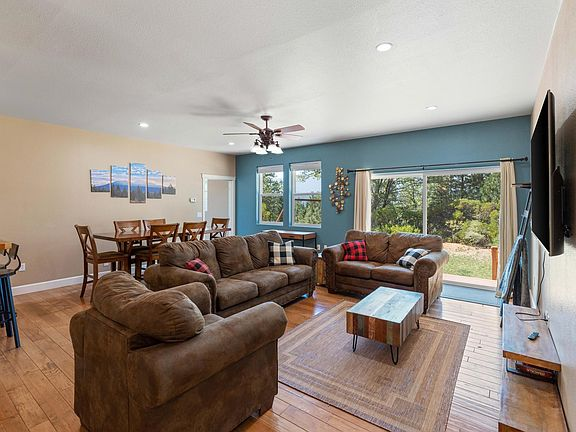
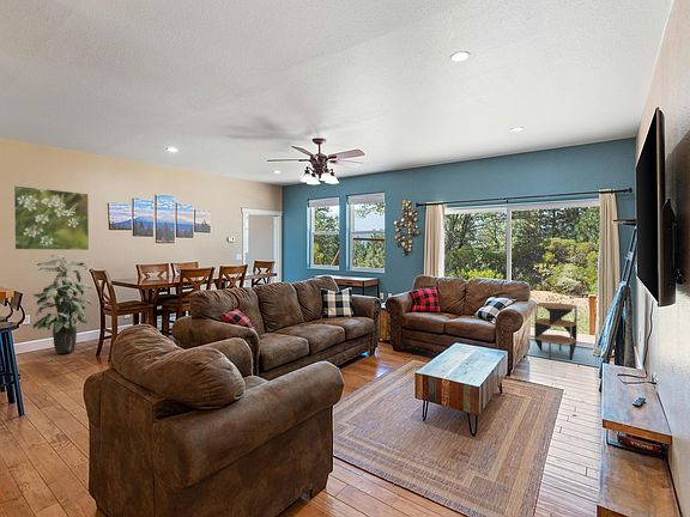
+ indoor plant [31,254,93,354]
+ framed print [12,184,90,251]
+ side table [533,302,579,361]
